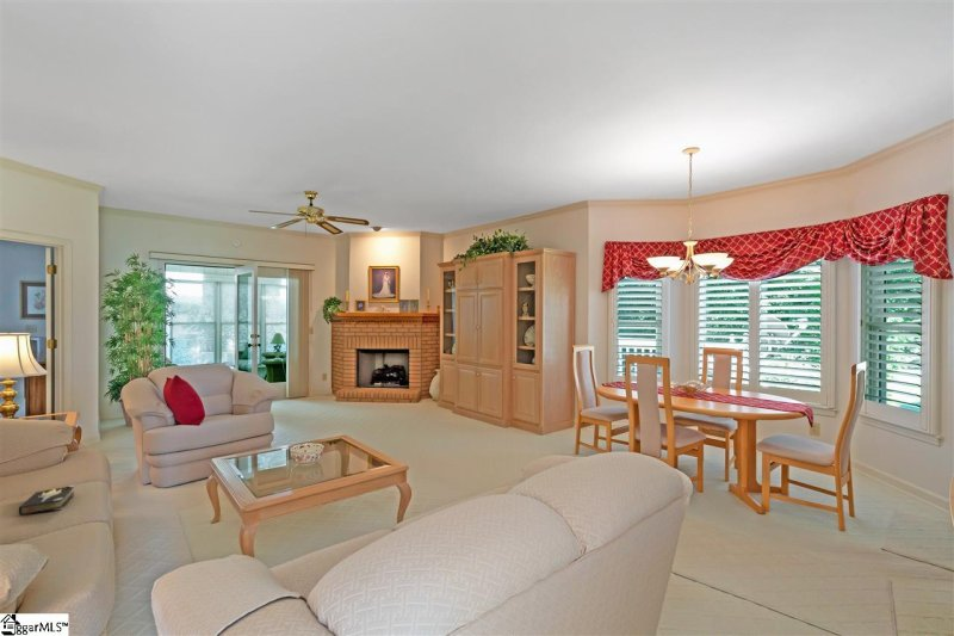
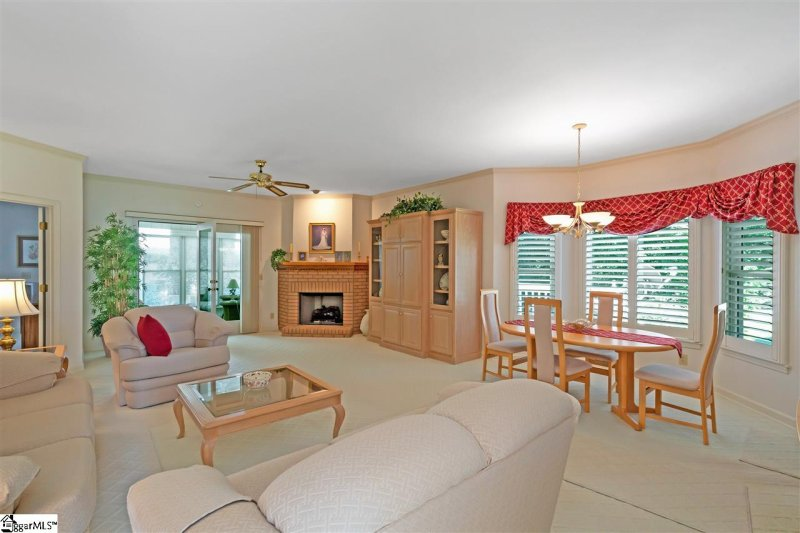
- hardback book [18,484,75,517]
